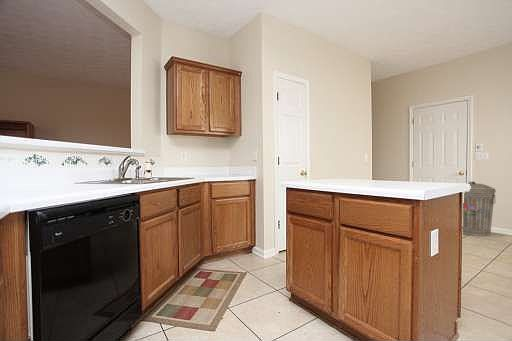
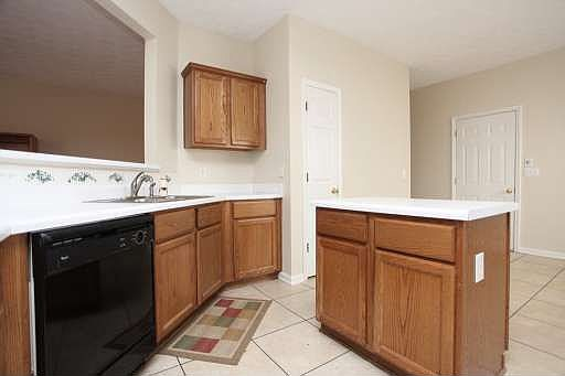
- trash can [462,180,497,237]
